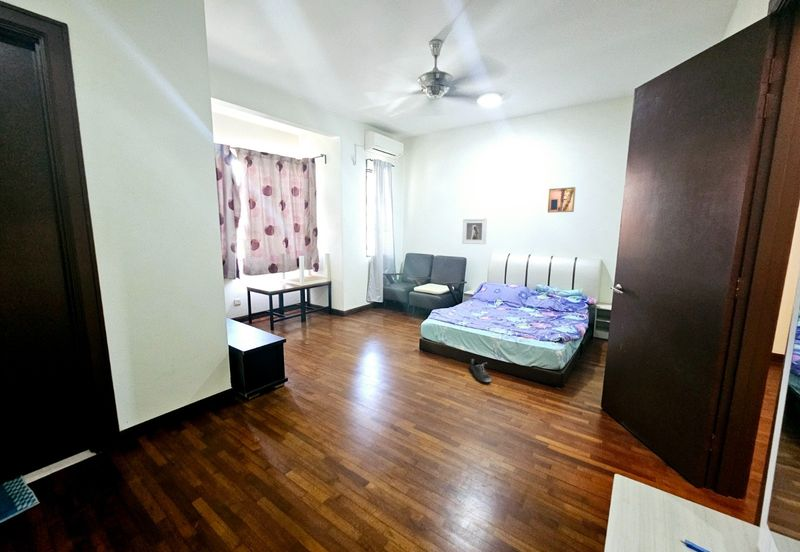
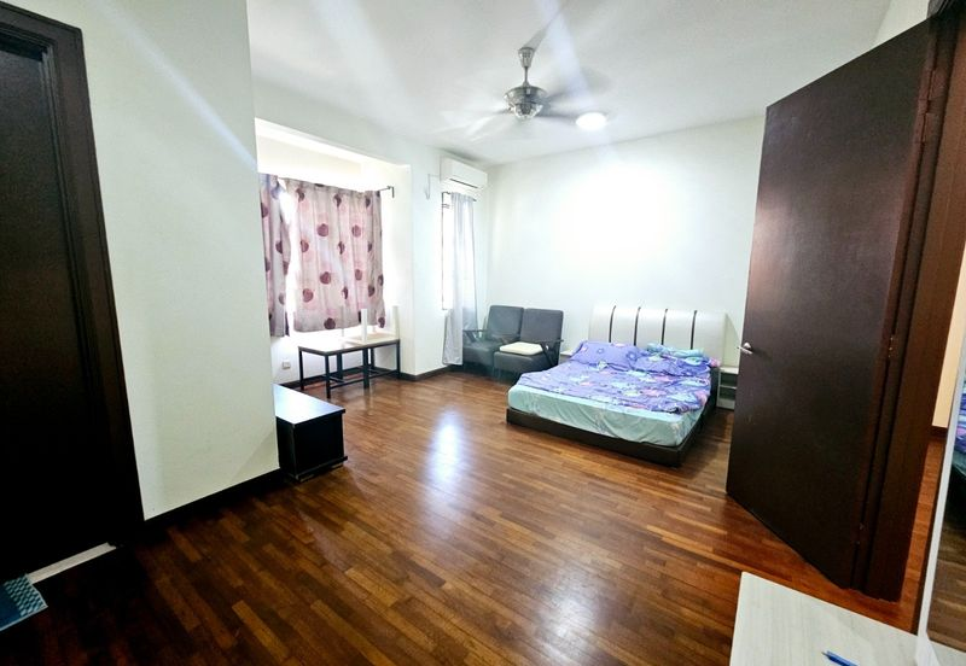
- shoe [468,358,492,383]
- wall art [547,186,576,214]
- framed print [461,217,488,245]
